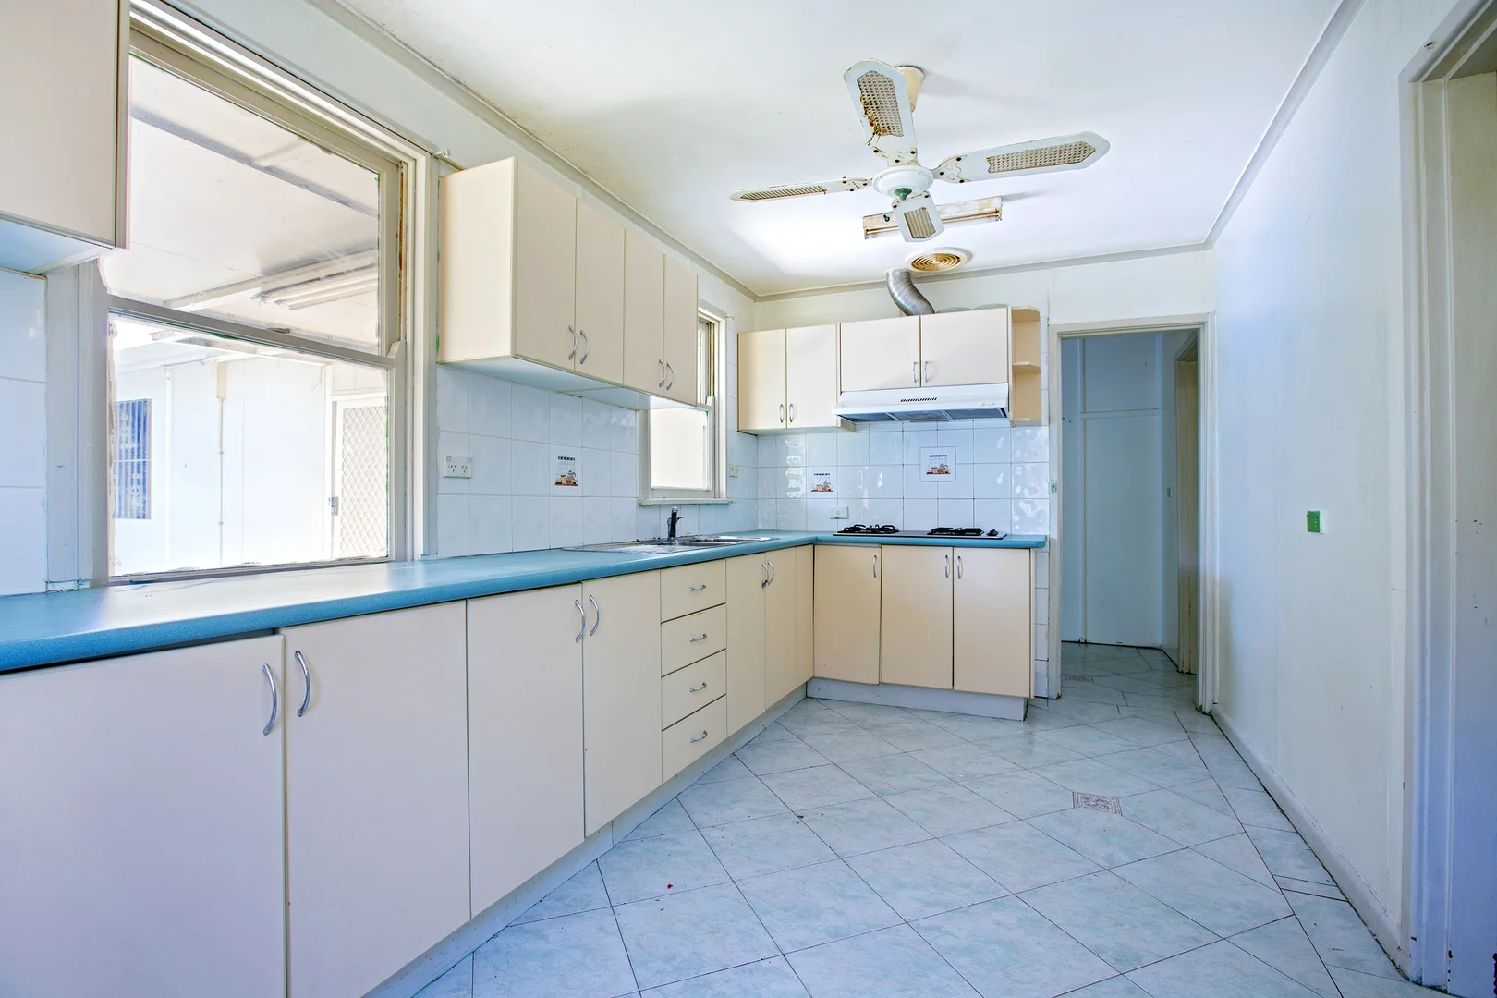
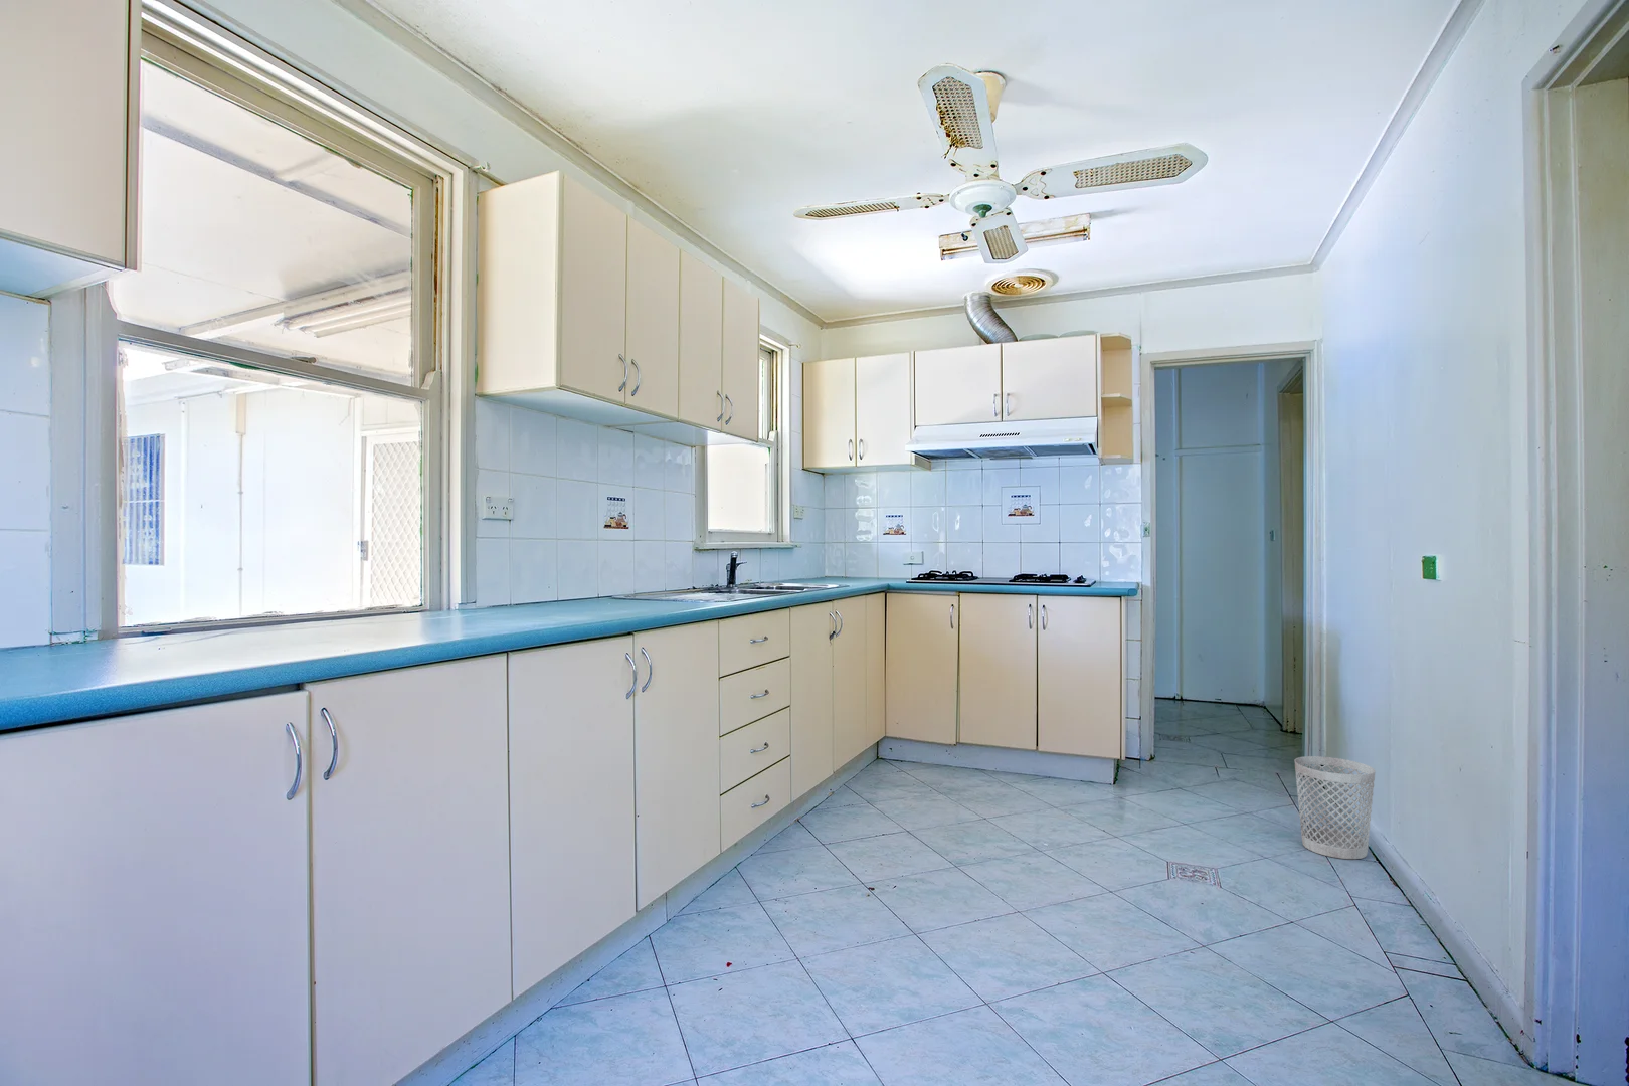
+ wastebasket [1294,755,1377,859]
